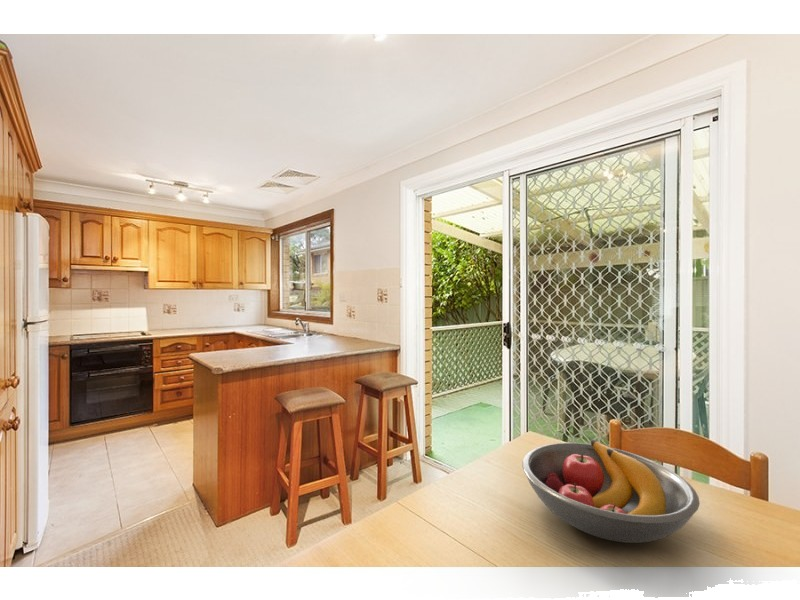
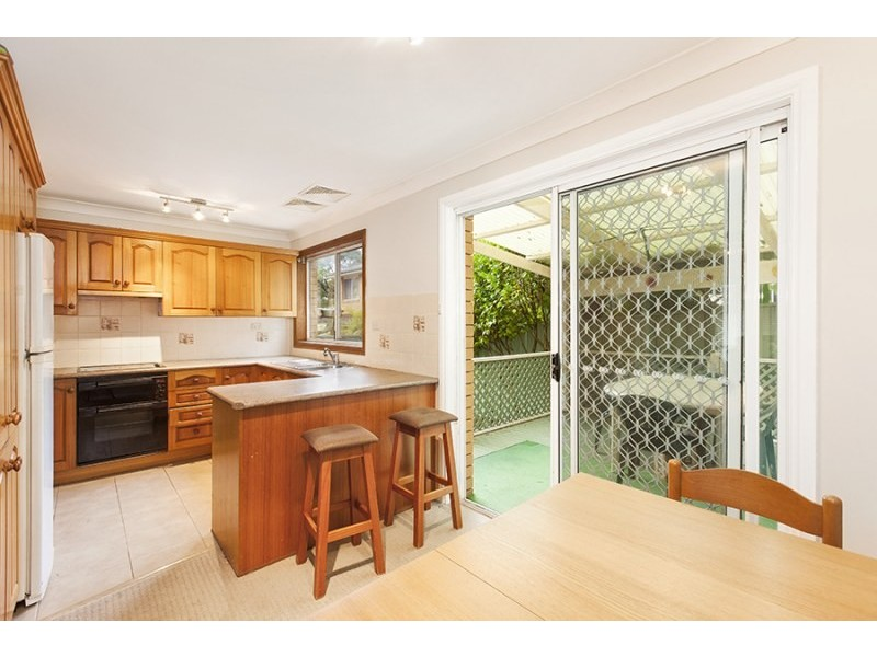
- fruit bowl [521,438,701,544]
